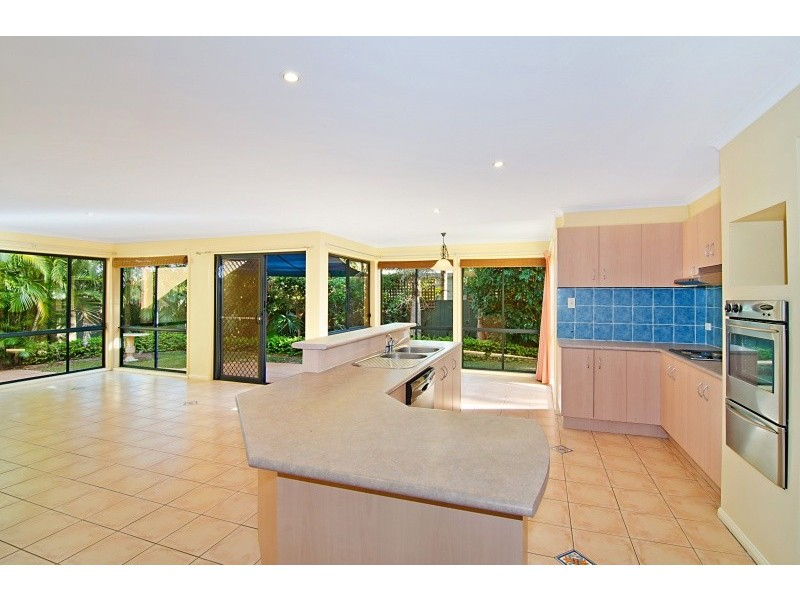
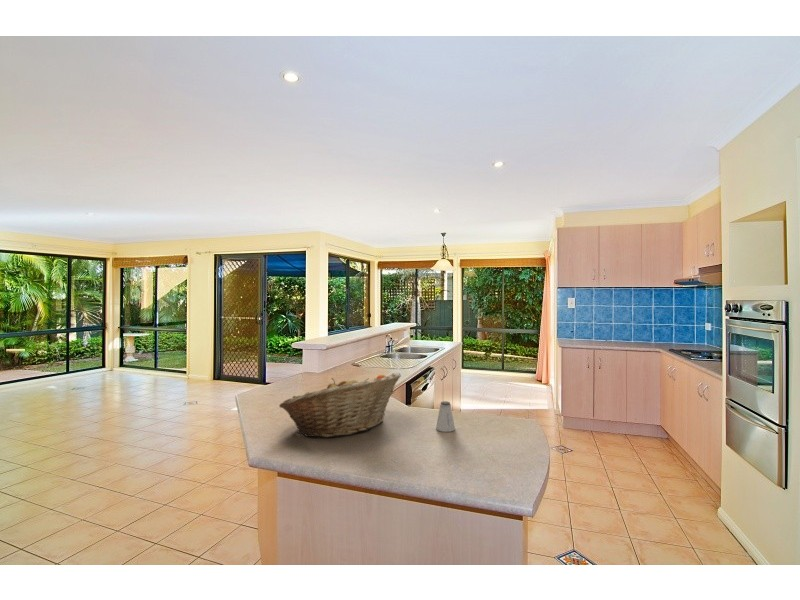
+ saltshaker [435,400,456,433]
+ fruit basket [278,372,402,438]
